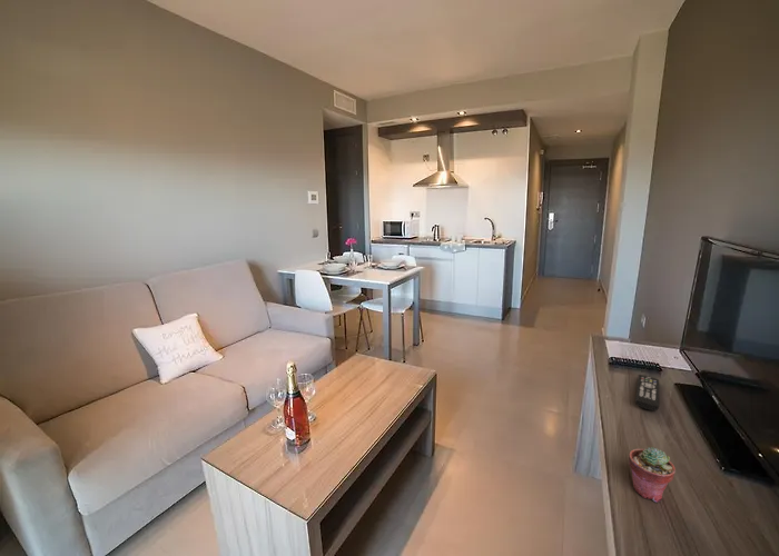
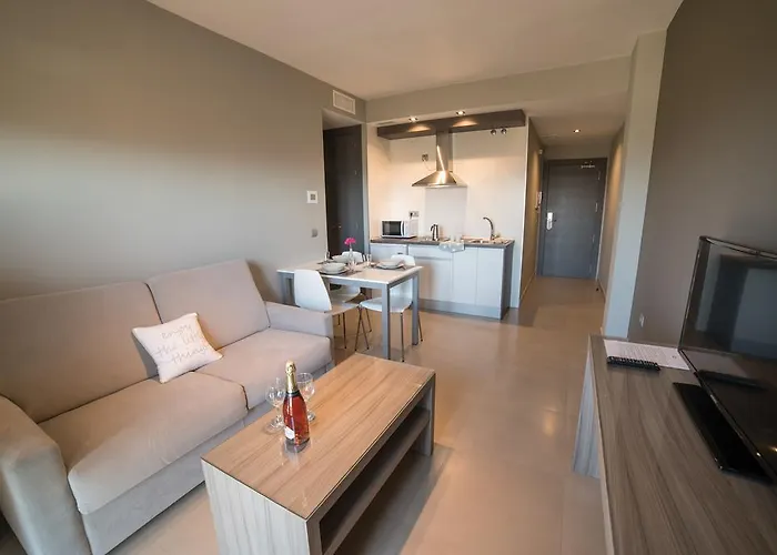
- remote control [634,374,660,411]
- potted succulent [628,446,677,504]
